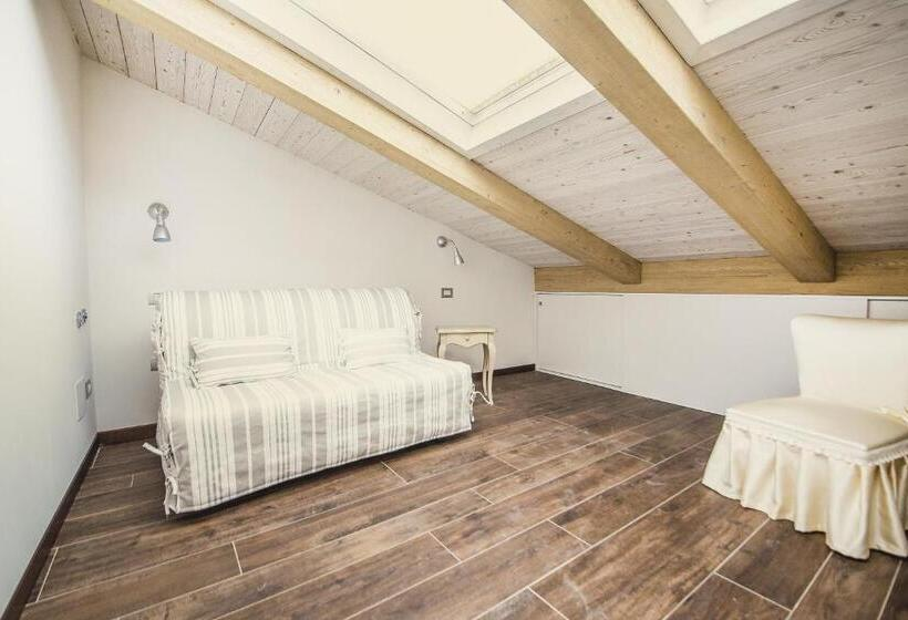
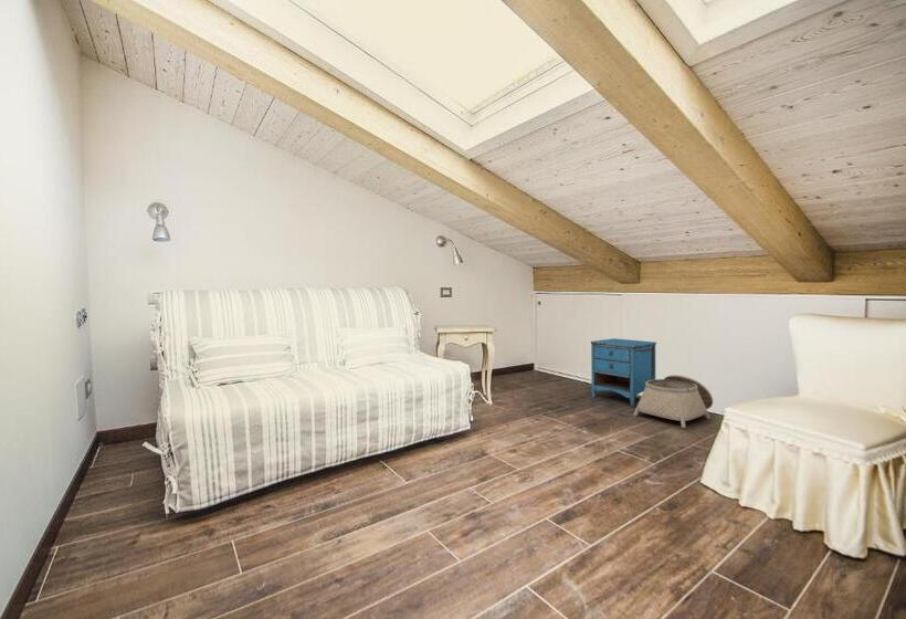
+ basket [632,374,714,429]
+ nightstand [590,337,657,408]
